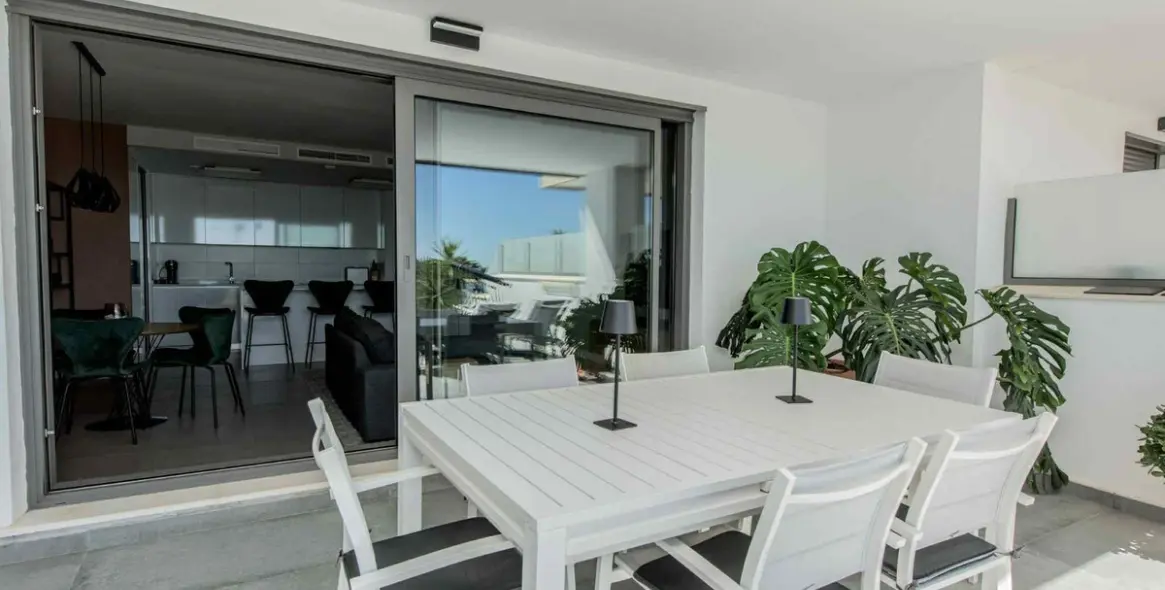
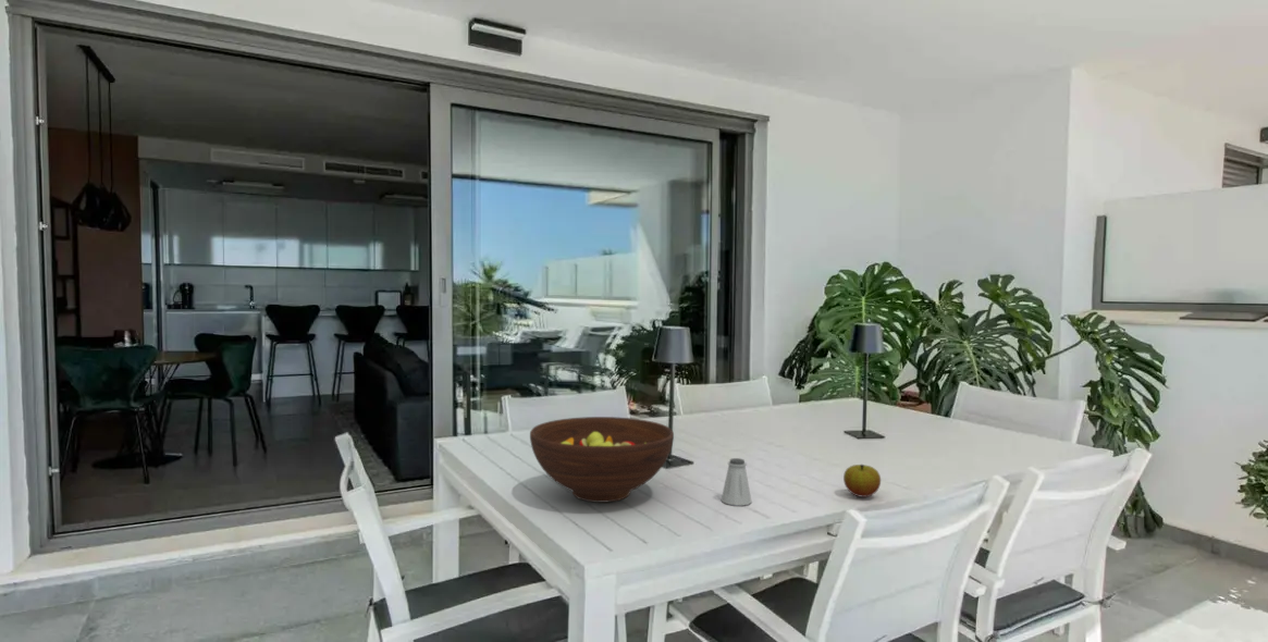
+ fruit bowl [529,416,675,504]
+ apple [842,464,882,498]
+ saltshaker [721,457,753,507]
